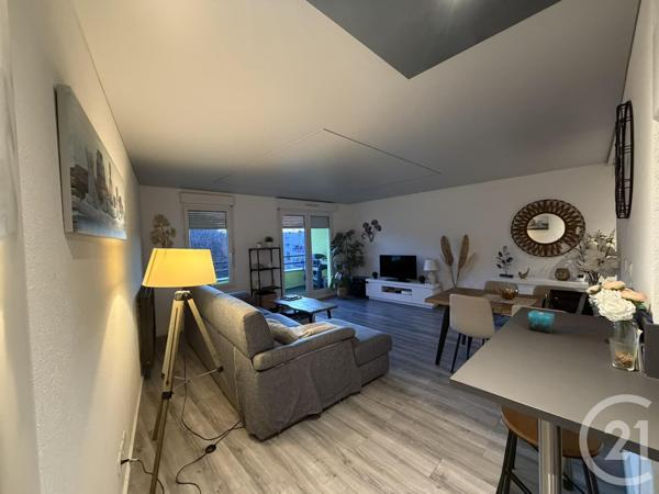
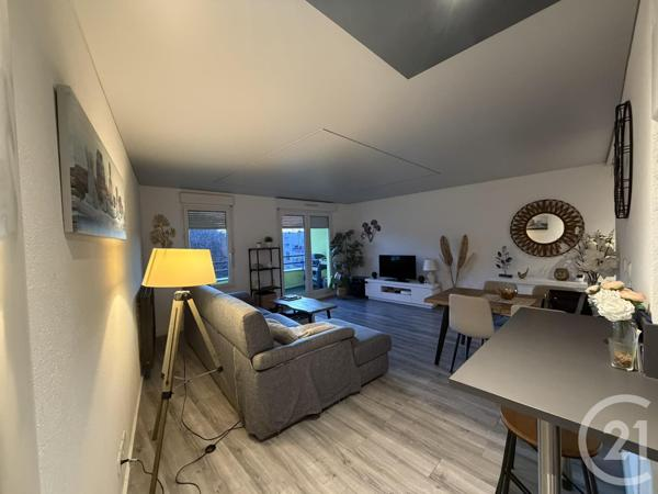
- candle [527,310,556,335]
